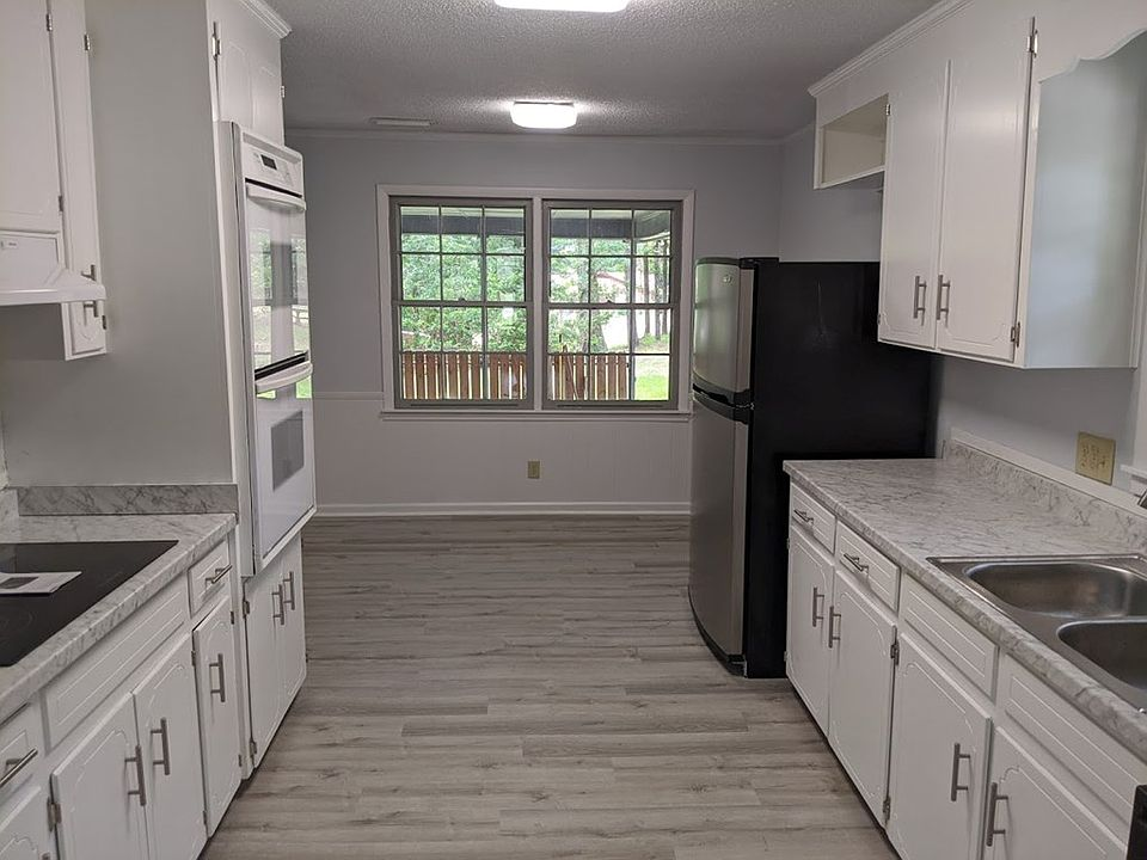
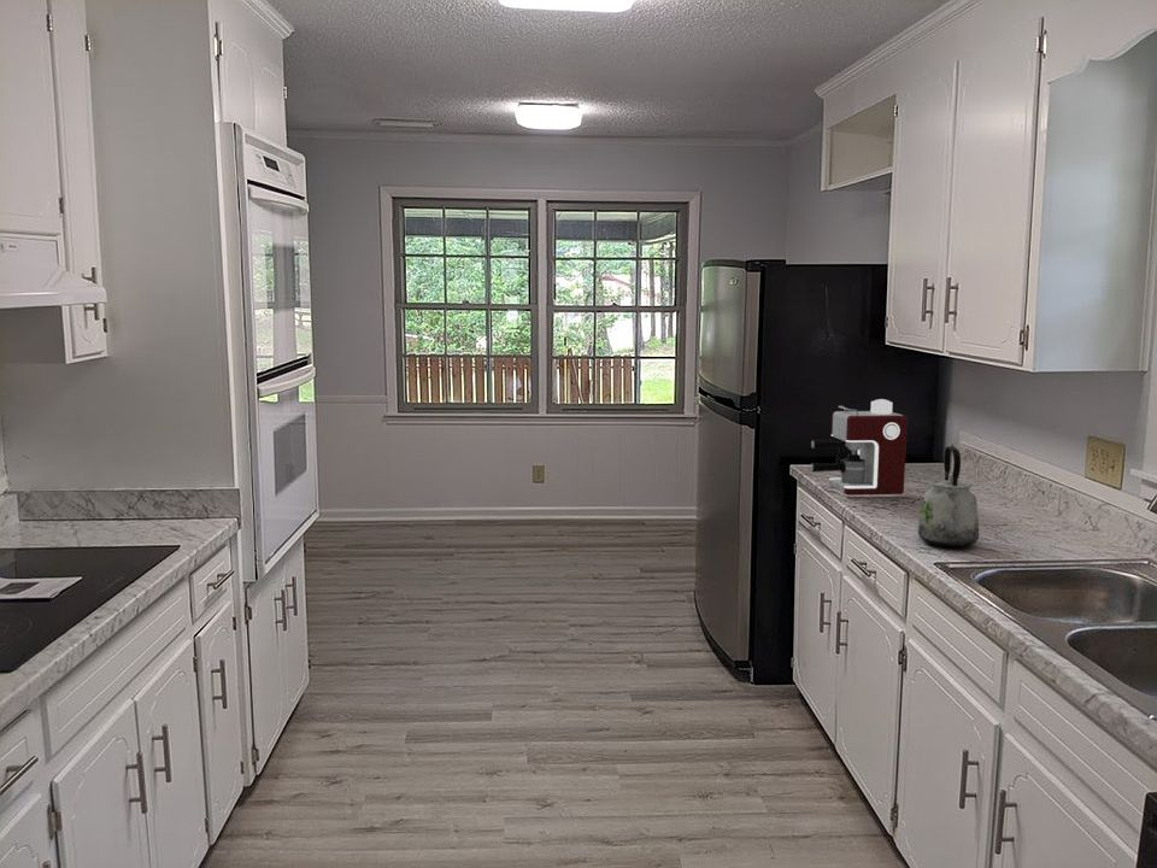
+ kettle [916,445,980,549]
+ coffee maker [810,398,909,497]
